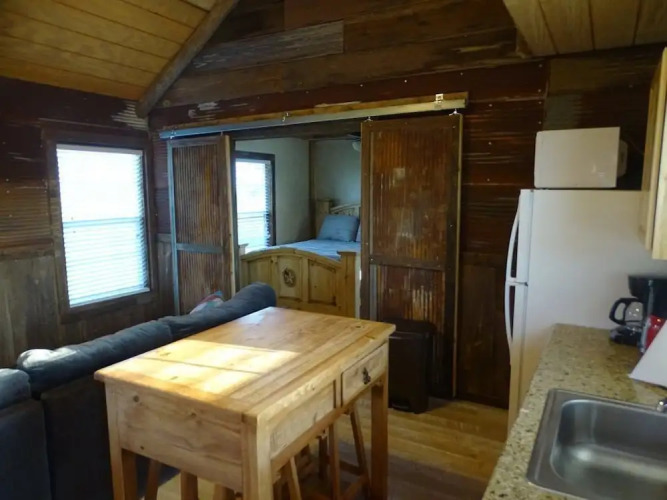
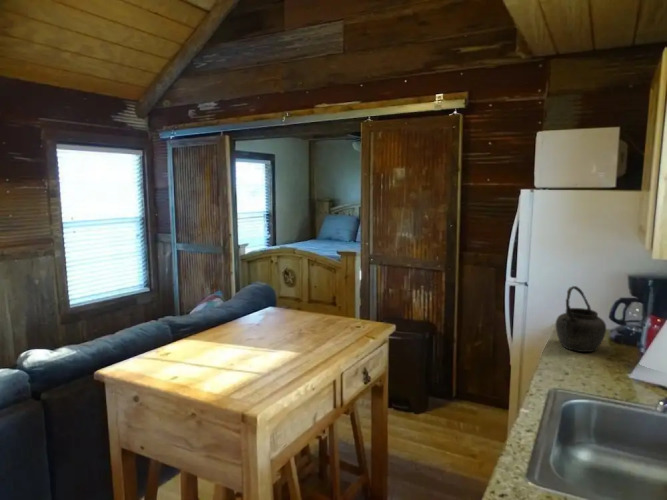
+ kettle [555,285,607,353]
